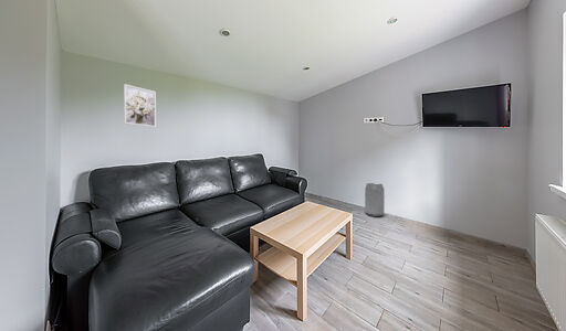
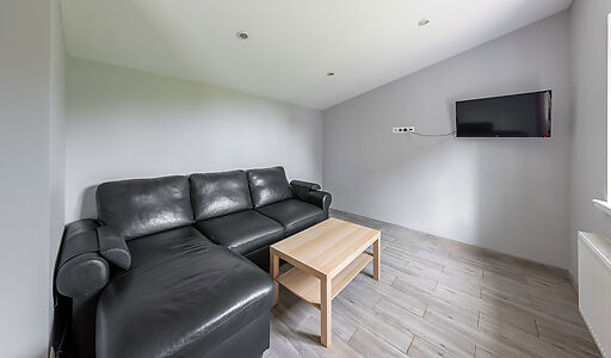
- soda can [364,182,386,217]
- wall art [123,83,157,128]
